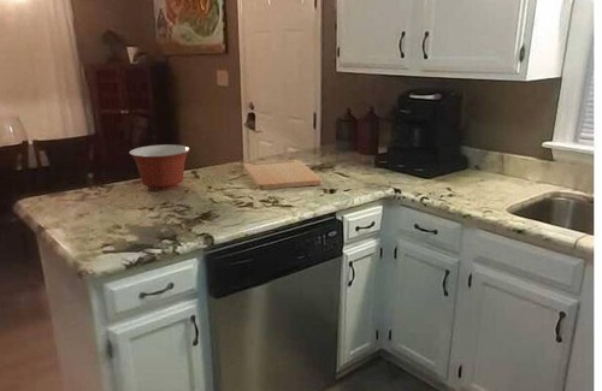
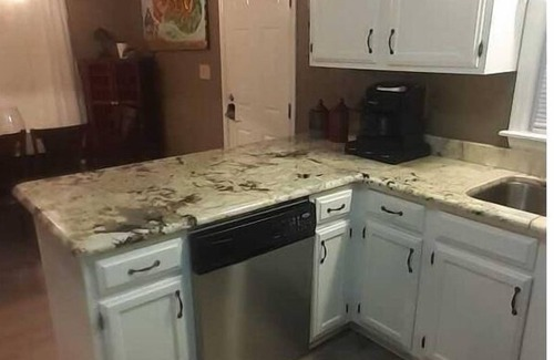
- cutting board [243,159,324,190]
- mixing bowl [128,143,191,191]
